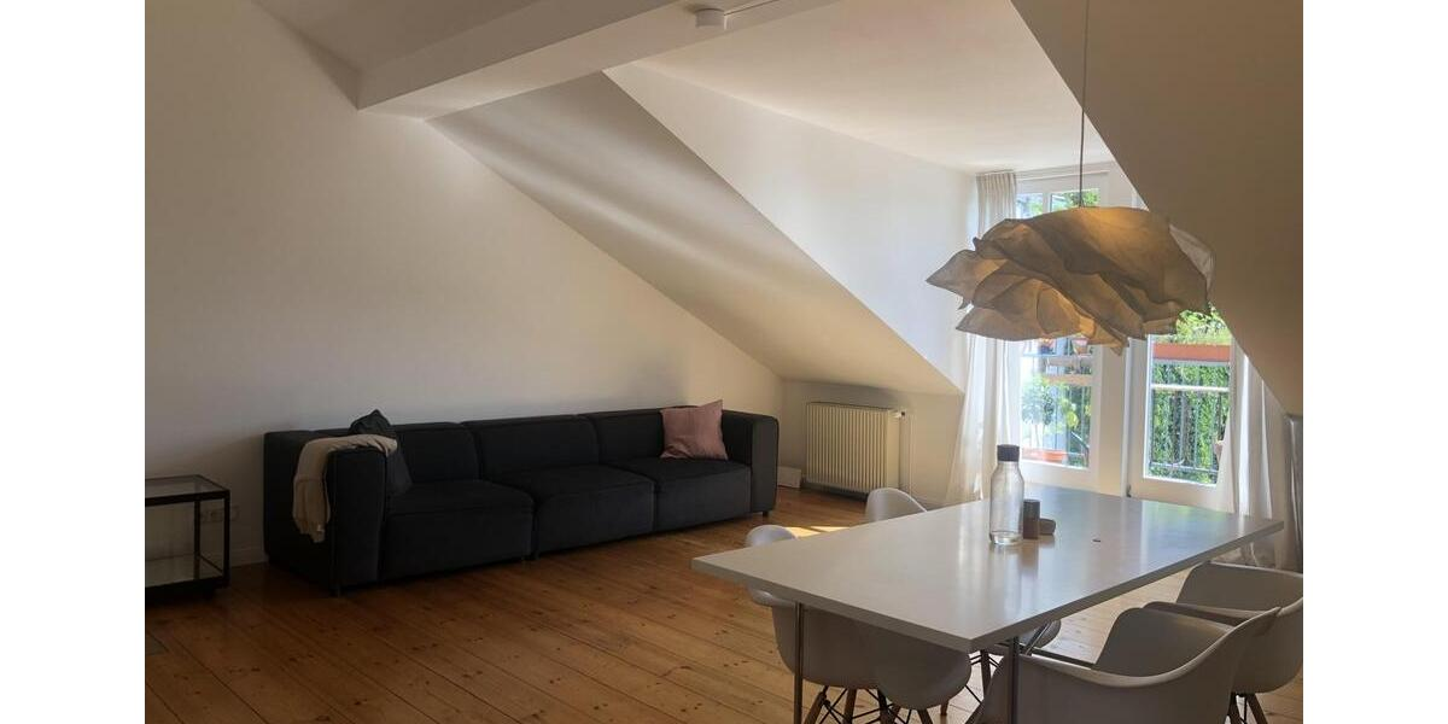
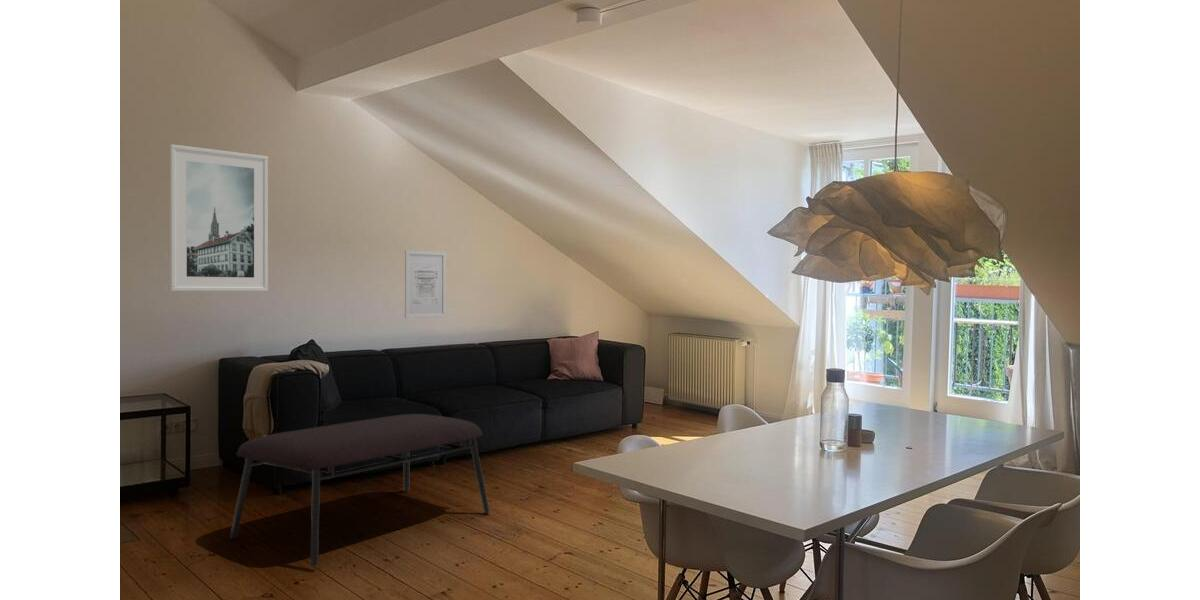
+ wall art [404,249,447,319]
+ coffee table [229,413,491,568]
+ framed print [169,143,269,292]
